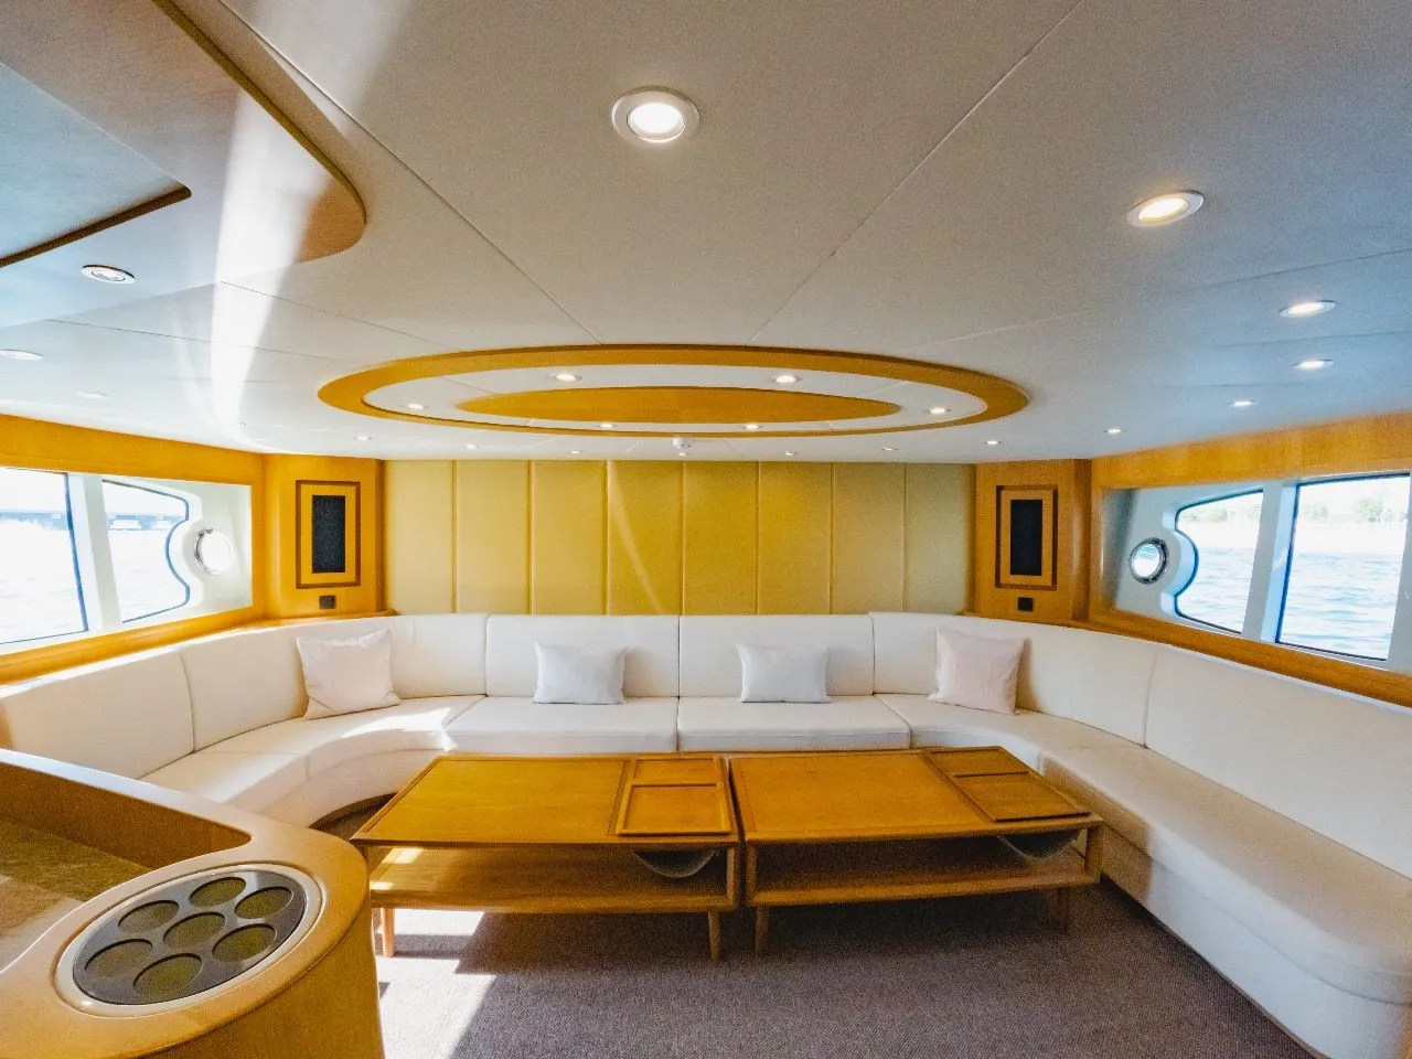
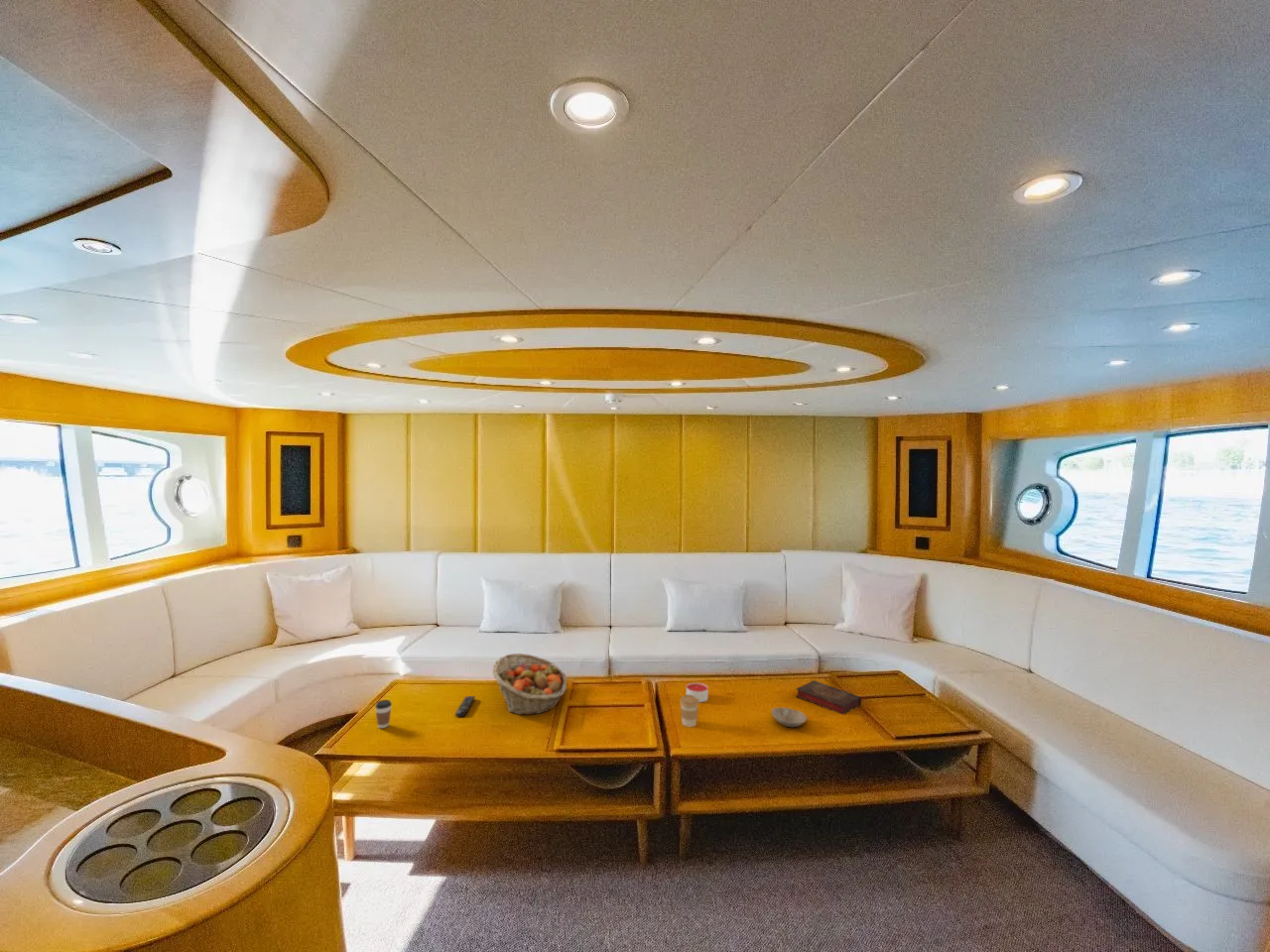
+ coffee cup [374,699,393,729]
+ candle [686,681,709,703]
+ coffee cup [679,694,699,728]
+ fruit basket [492,653,568,716]
+ bowl [771,706,808,728]
+ book [795,679,862,715]
+ remote control [454,695,476,718]
